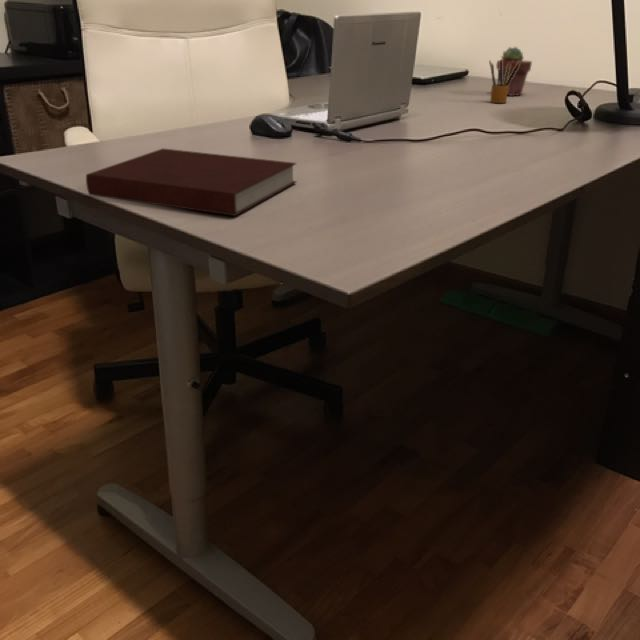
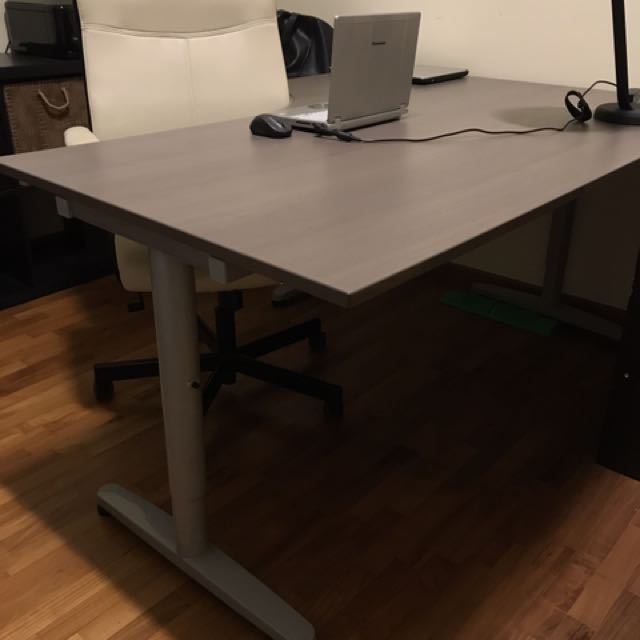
- pencil box [488,59,520,104]
- potted succulent [495,46,533,97]
- notebook [85,147,298,217]
